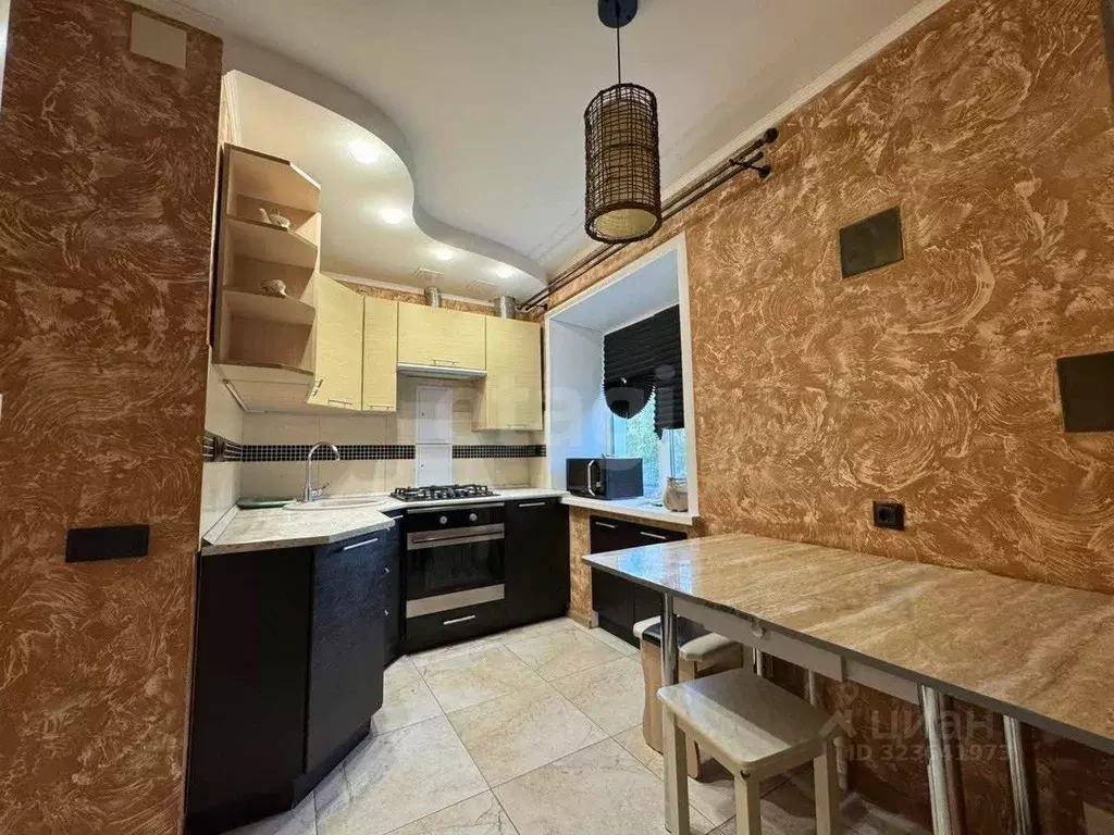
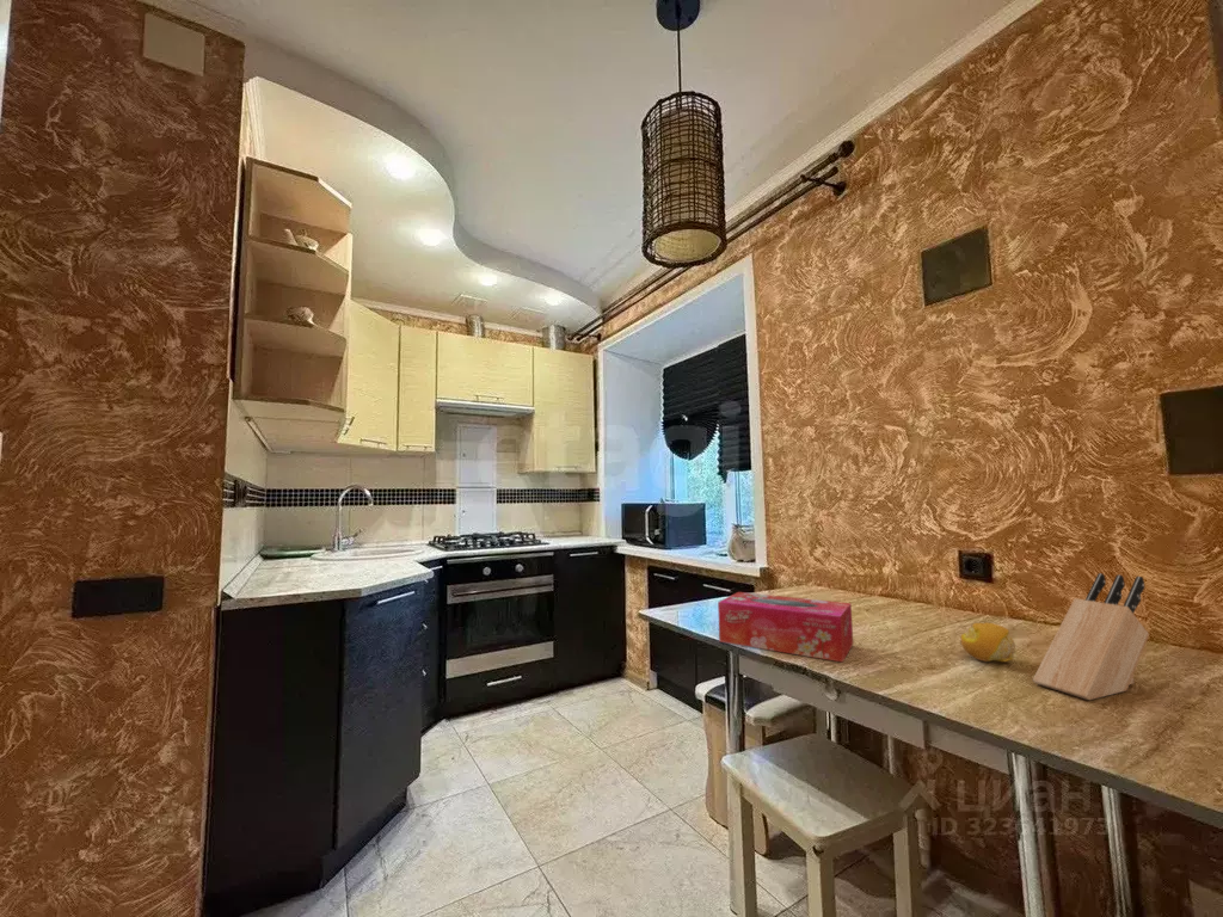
+ tissue box [717,591,854,664]
+ fruit [960,622,1016,663]
+ knife block [1032,572,1150,701]
